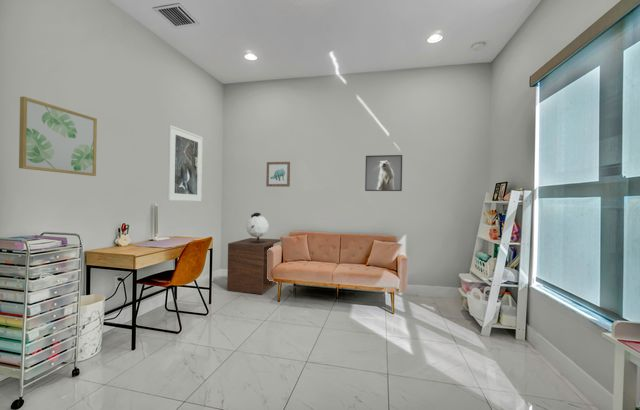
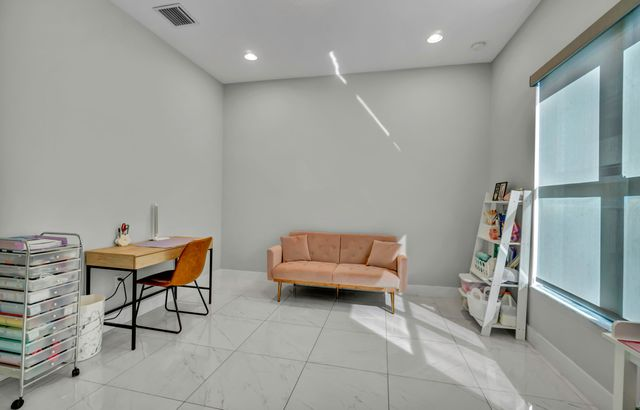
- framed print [167,124,204,202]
- side table [226,237,282,295]
- wall art [265,161,291,188]
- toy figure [245,212,270,243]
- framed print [364,154,403,192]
- wall art [18,96,98,177]
